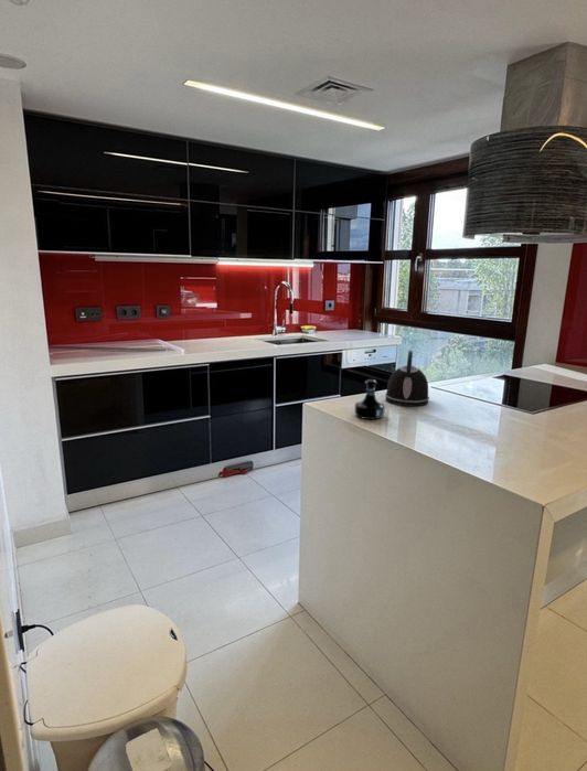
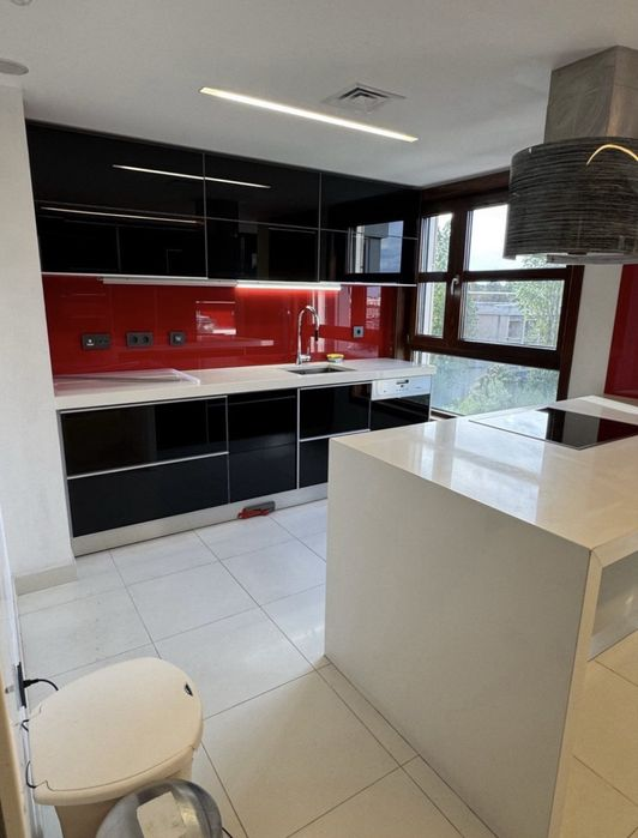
- tequila bottle [353,378,386,420]
- kettle [384,349,430,407]
